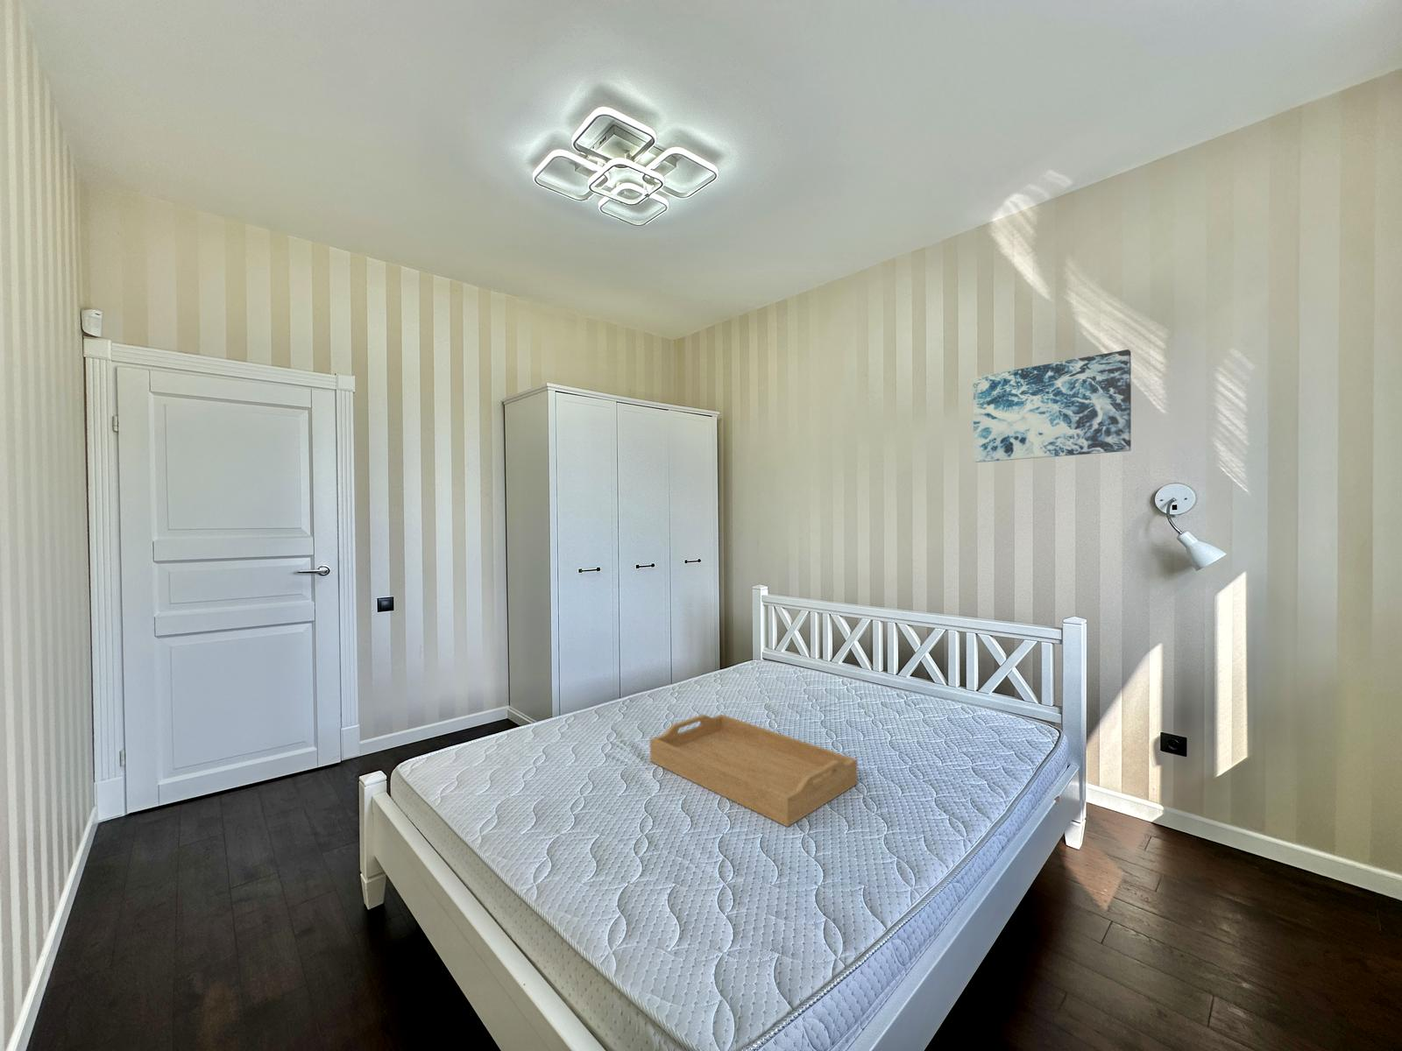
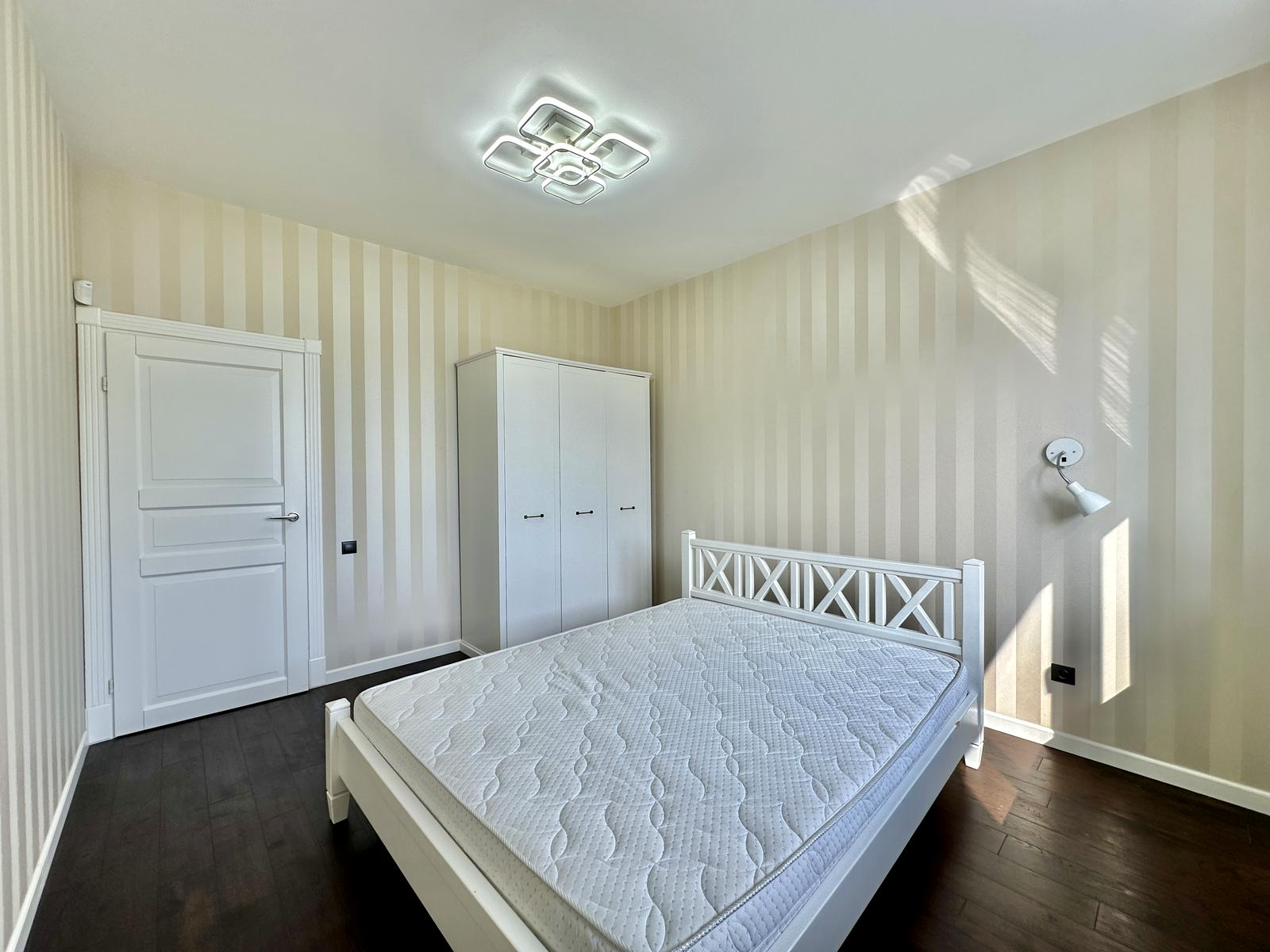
- serving tray [649,713,859,828]
- wall art [973,349,1133,464]
